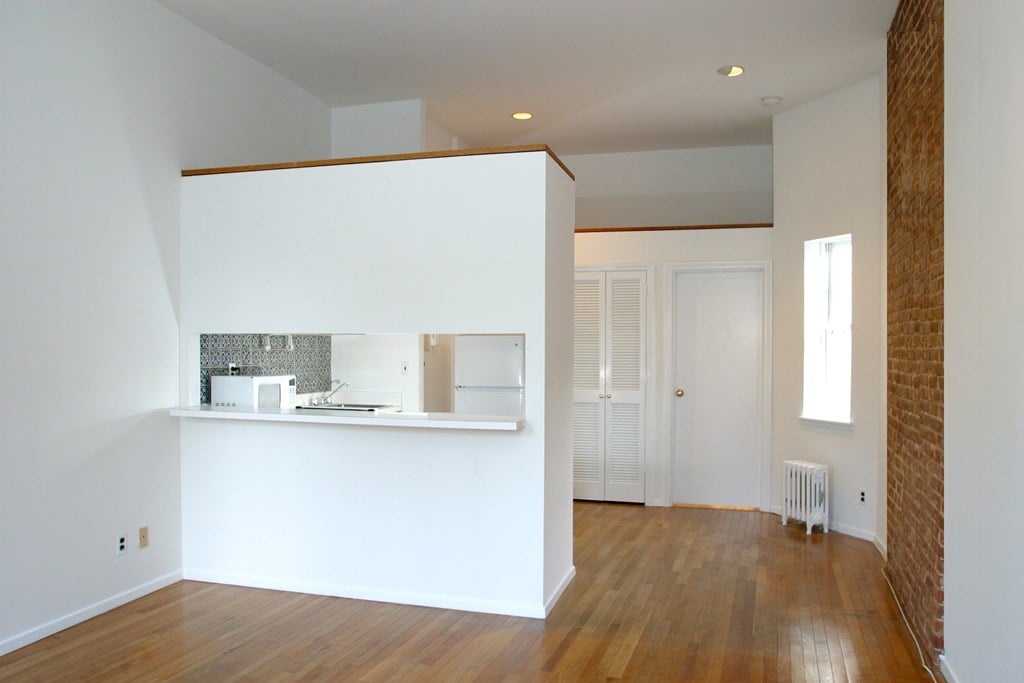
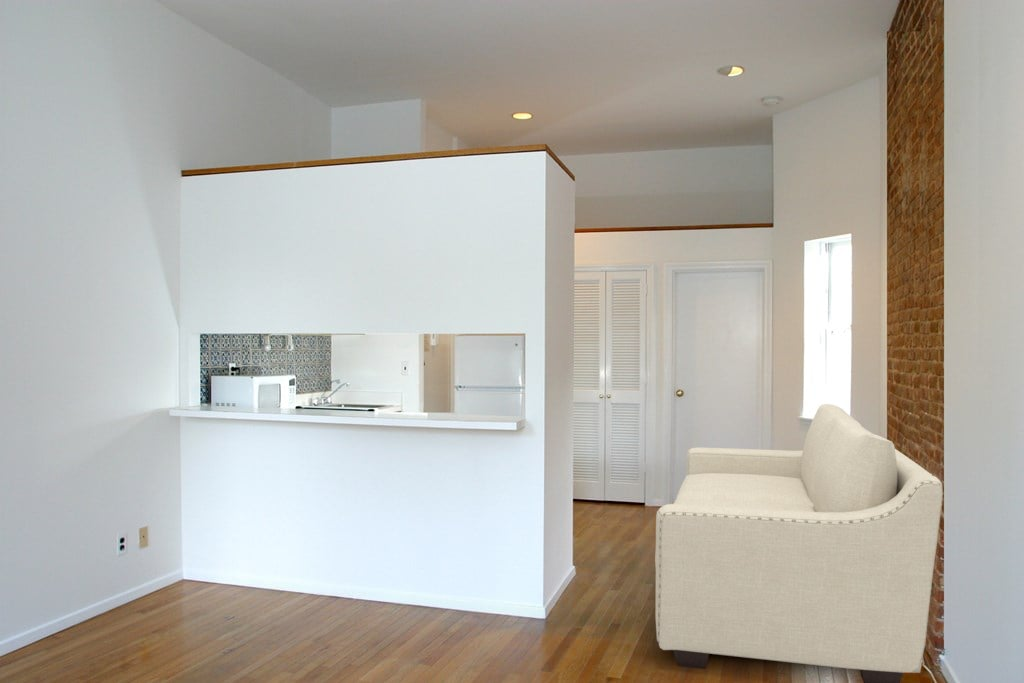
+ sofa [654,403,944,683]
